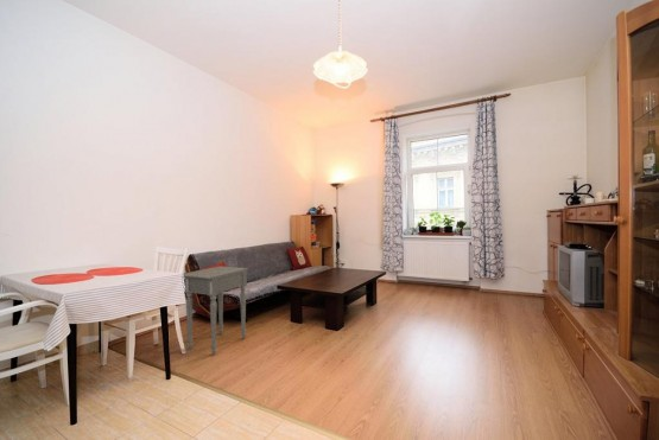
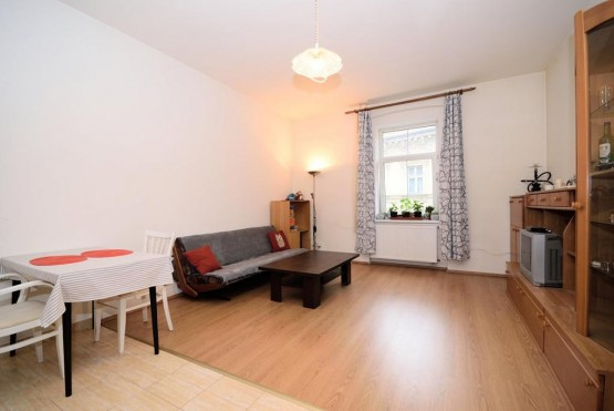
- side table [183,266,249,357]
